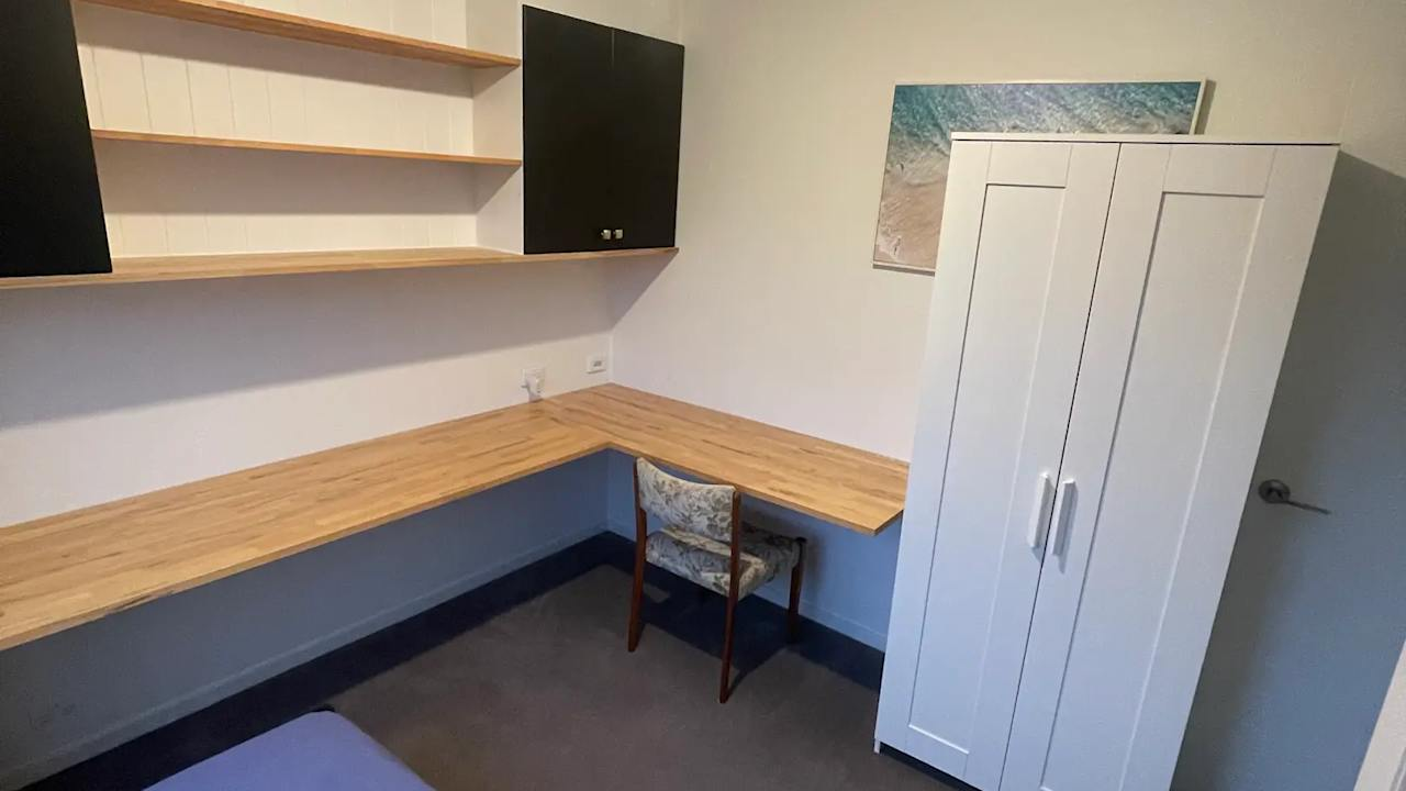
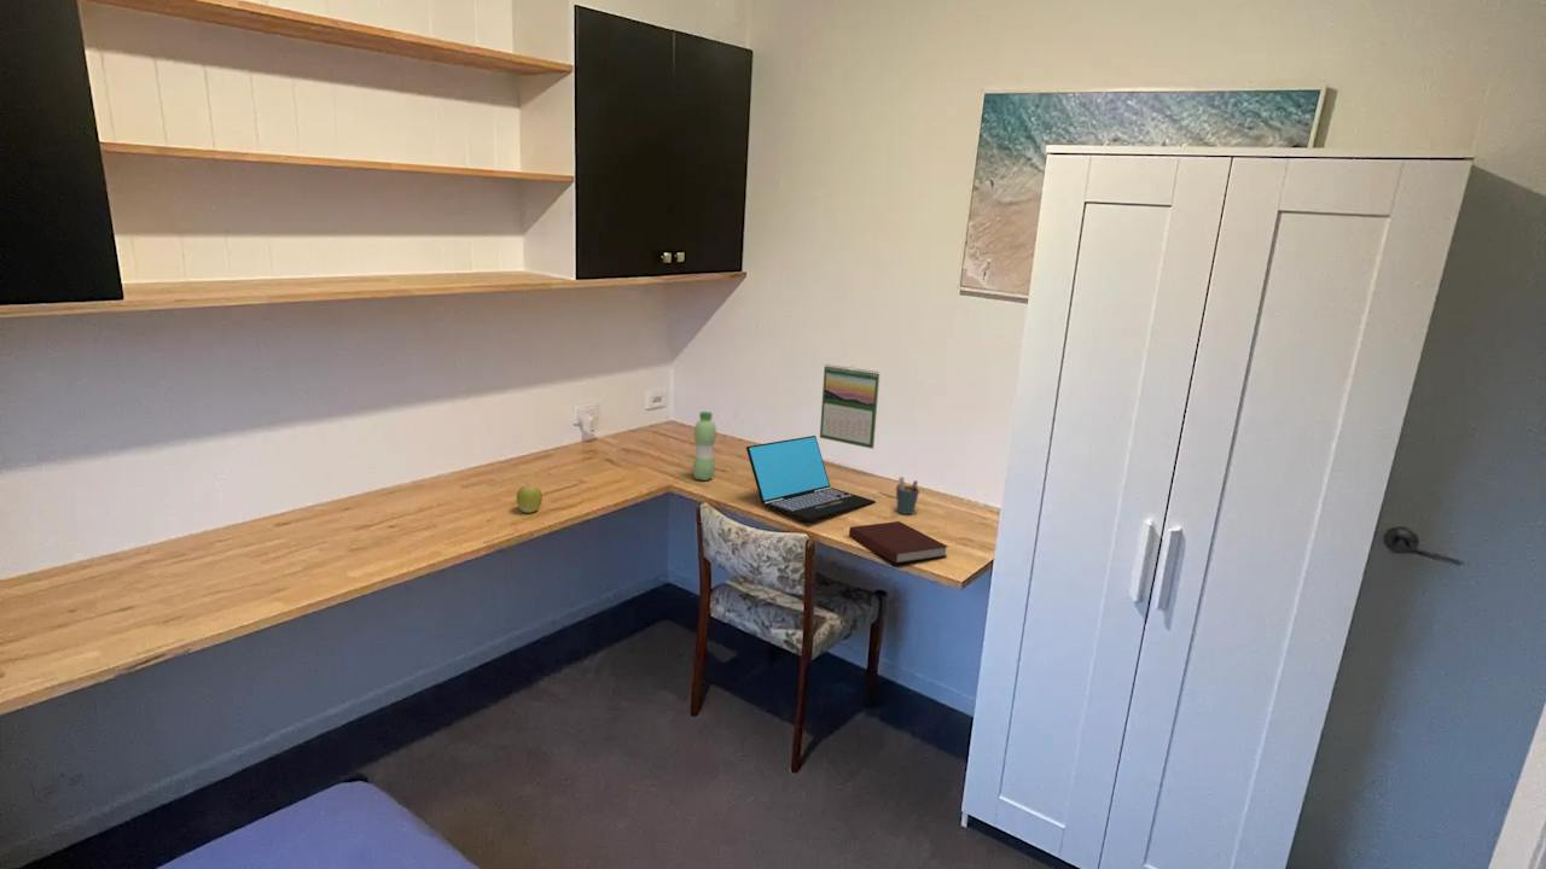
+ apple [516,482,544,514]
+ pen holder [895,476,920,515]
+ water bottle [692,410,717,482]
+ calendar [819,363,880,450]
+ notebook [848,520,949,565]
+ laptop [745,434,877,523]
